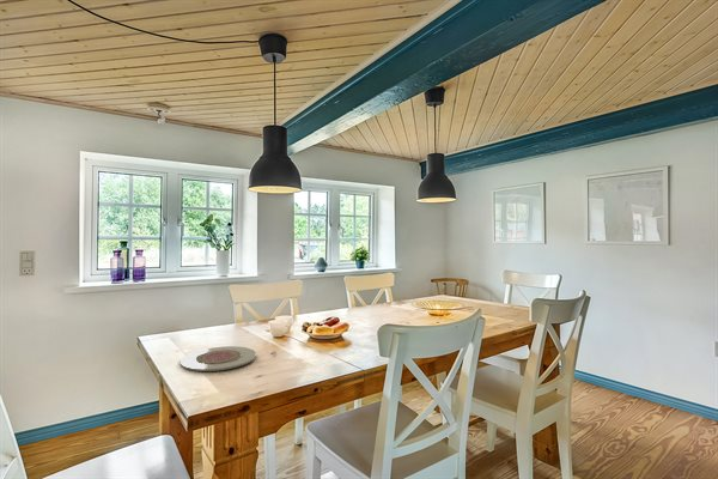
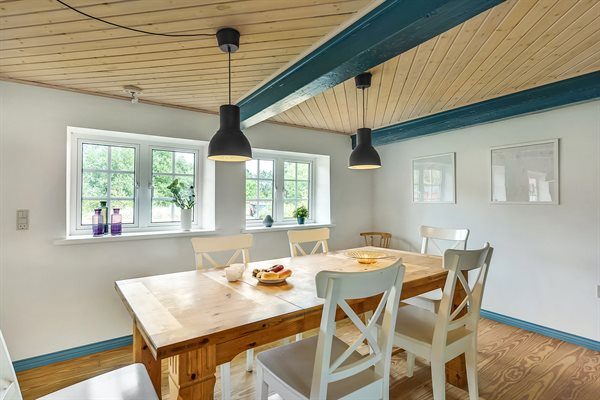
- plate [180,345,257,372]
